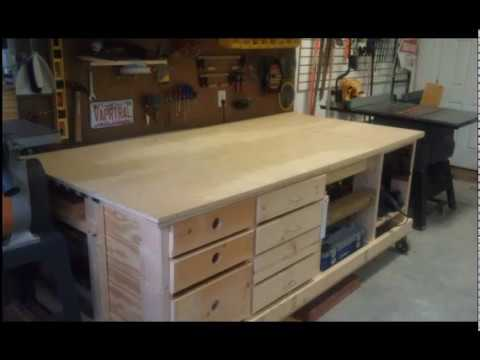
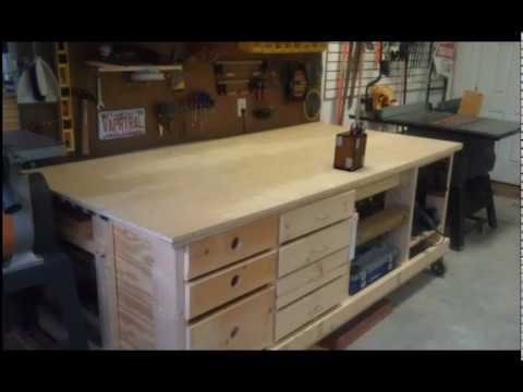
+ desk organizer [332,120,368,171]
